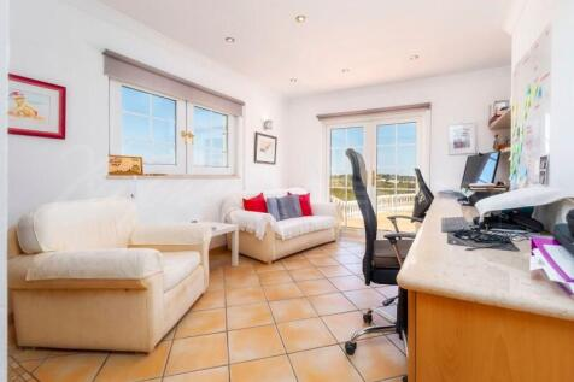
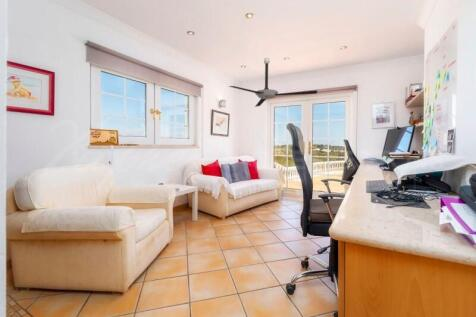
+ ceiling fan [228,57,318,108]
